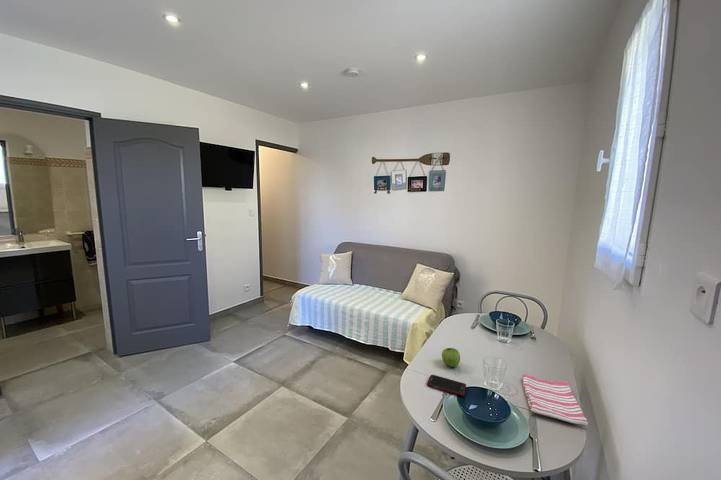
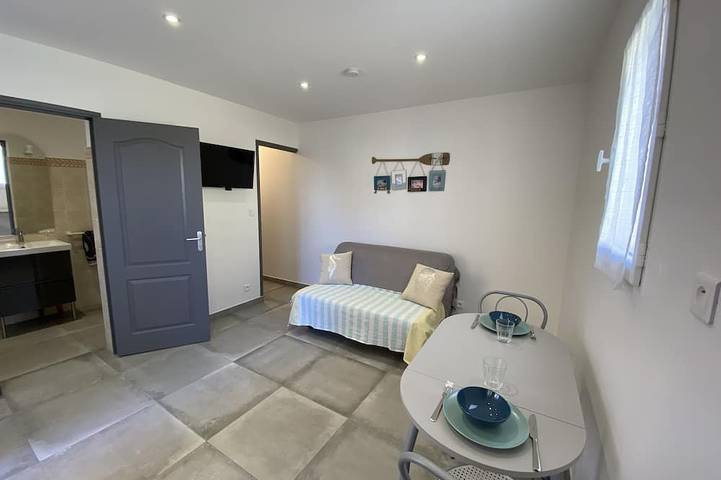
- fruit [441,347,461,368]
- cell phone [426,374,467,397]
- dish towel [521,373,589,427]
